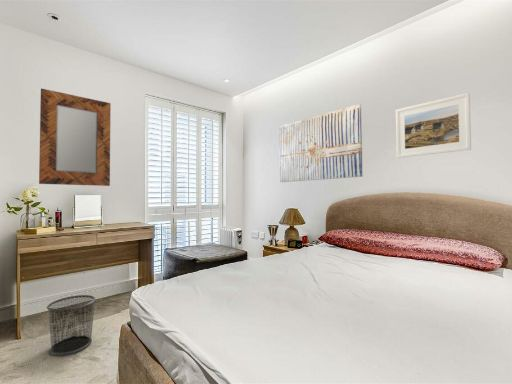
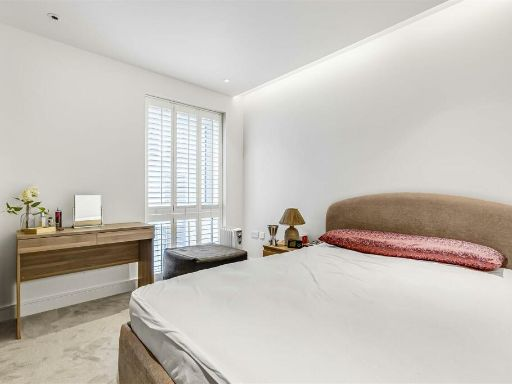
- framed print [395,92,472,159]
- waste bin [46,294,96,356]
- home mirror [38,87,112,187]
- wall art [278,103,364,183]
